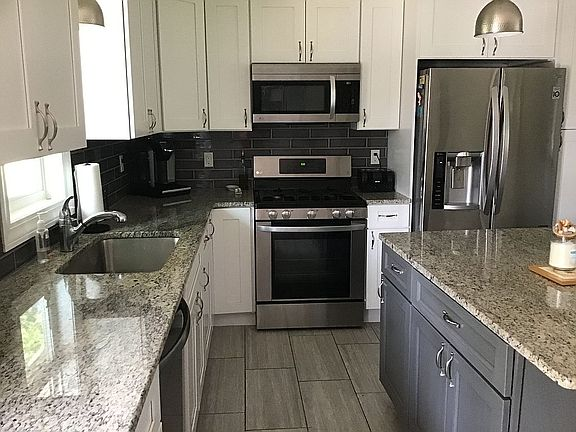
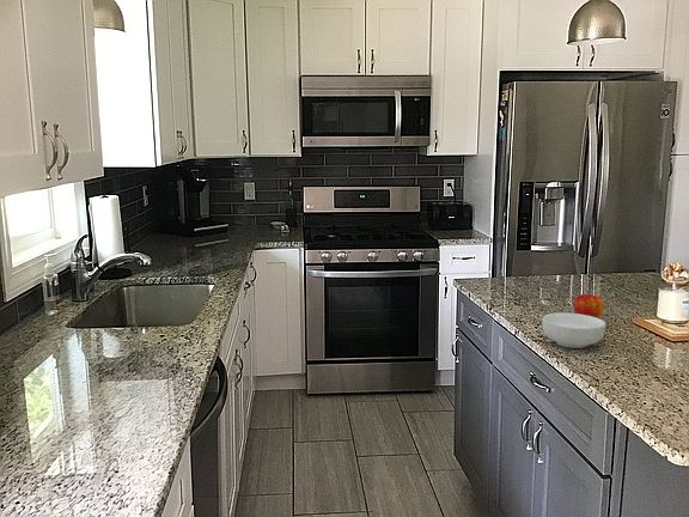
+ apple [572,293,605,320]
+ cereal bowl [541,311,606,349]
